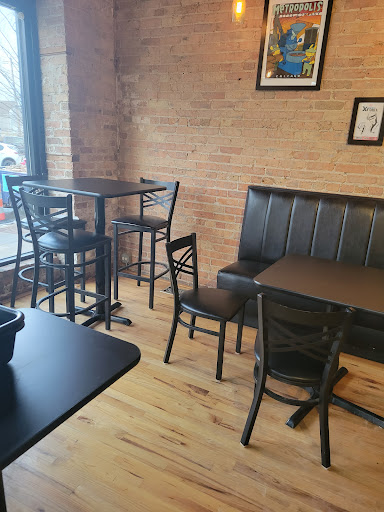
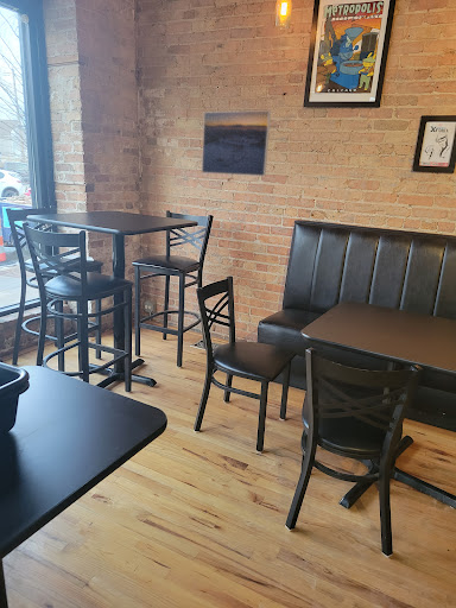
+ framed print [201,109,272,177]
